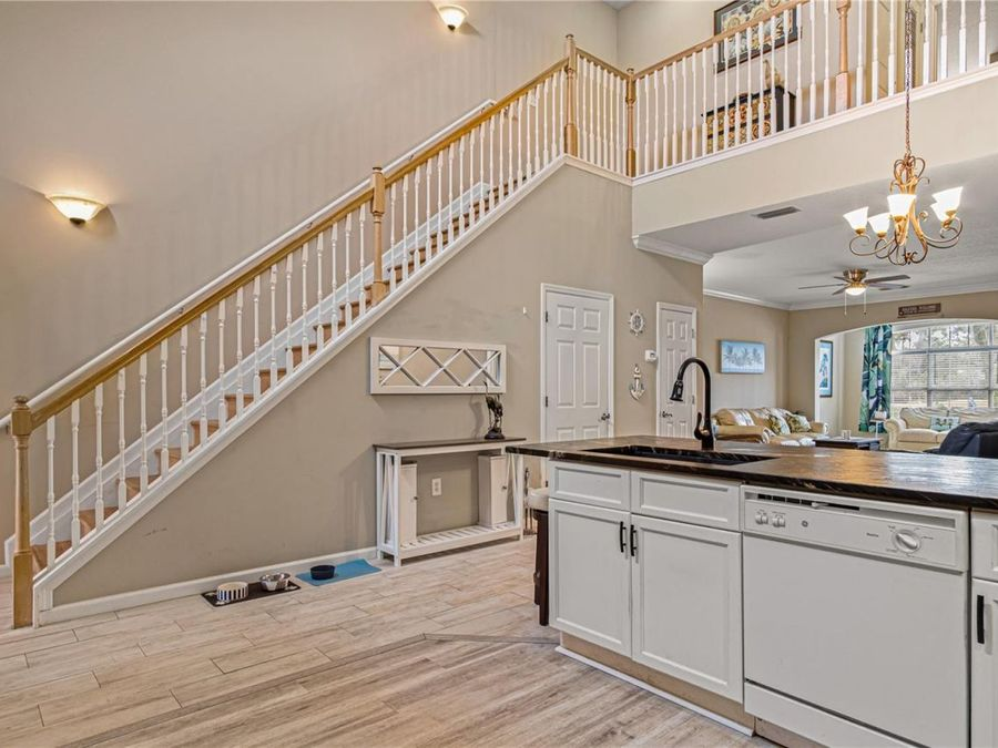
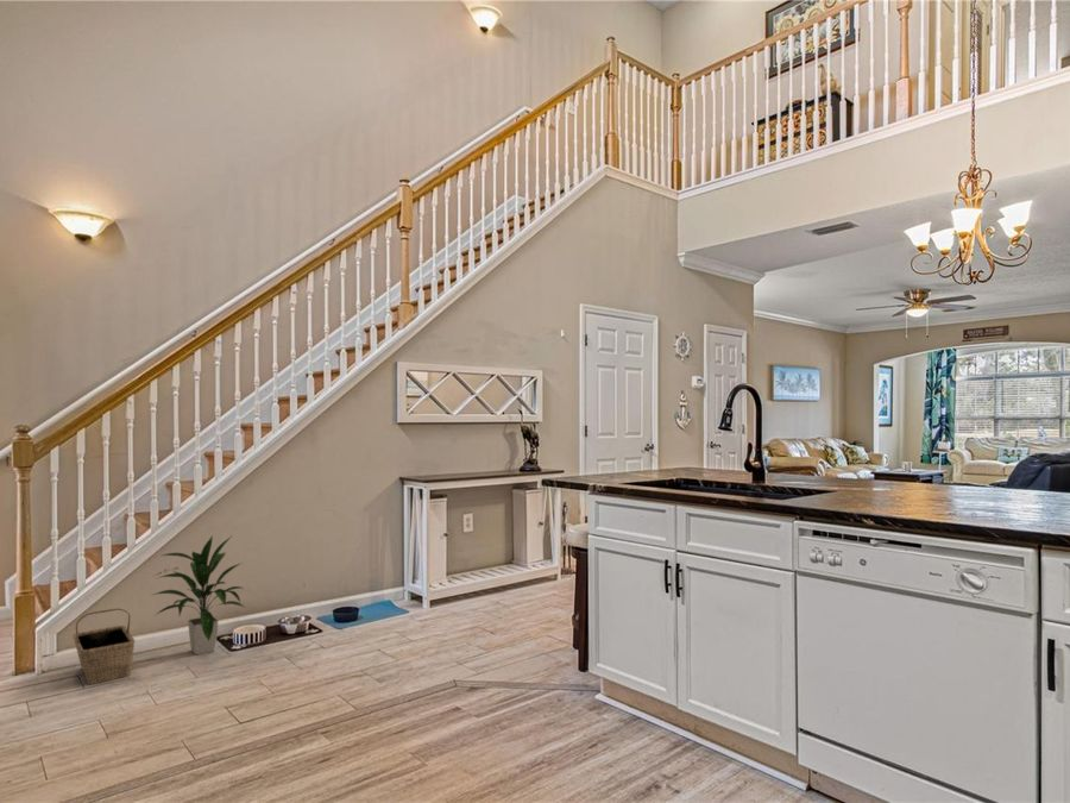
+ indoor plant [152,534,247,655]
+ basket [73,607,137,685]
